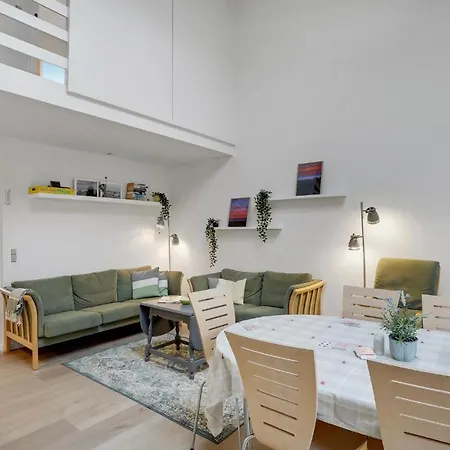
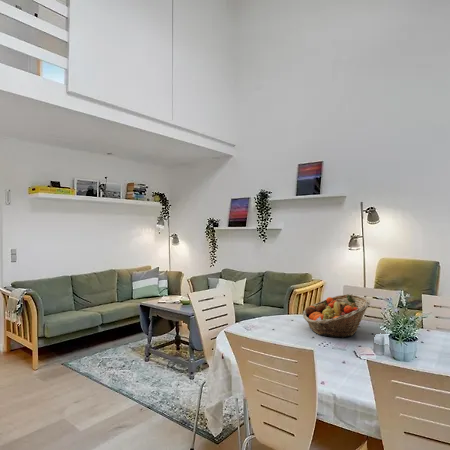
+ fruit basket [302,293,371,339]
